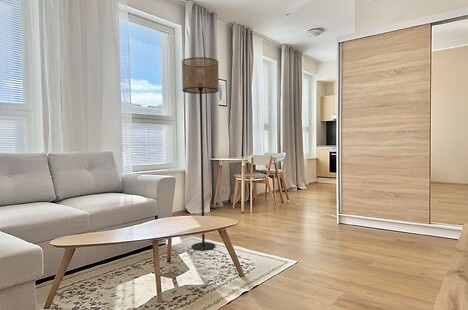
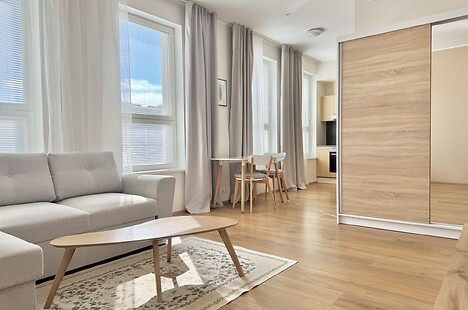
- floor lamp [181,56,220,251]
